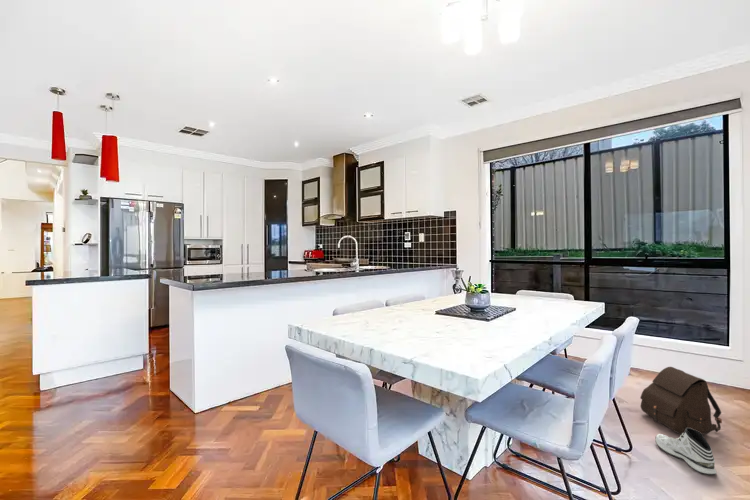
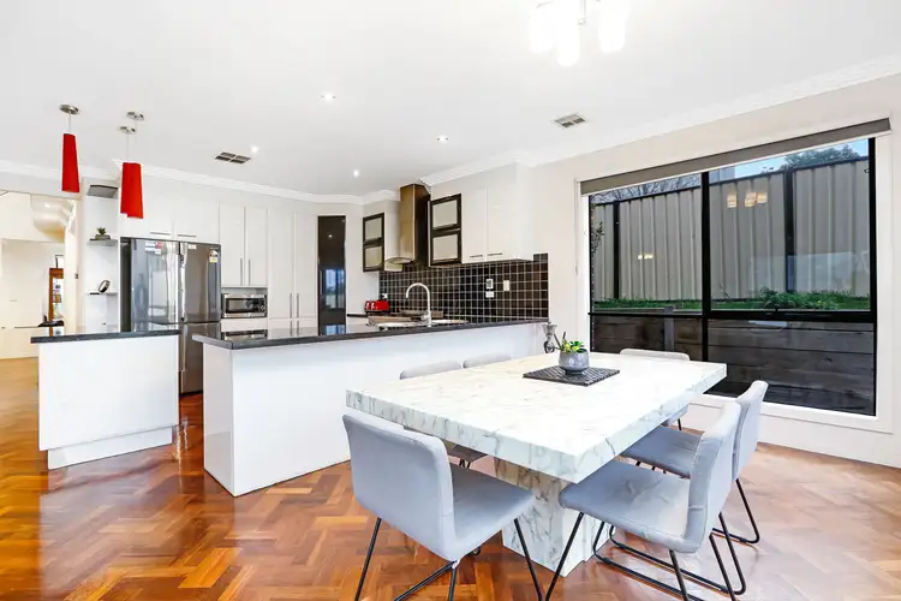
- satchel [639,366,723,435]
- sneaker [654,428,717,476]
